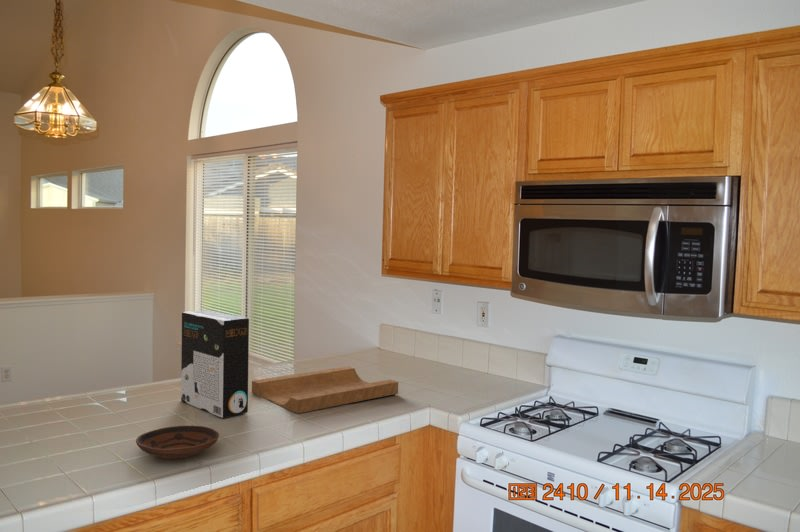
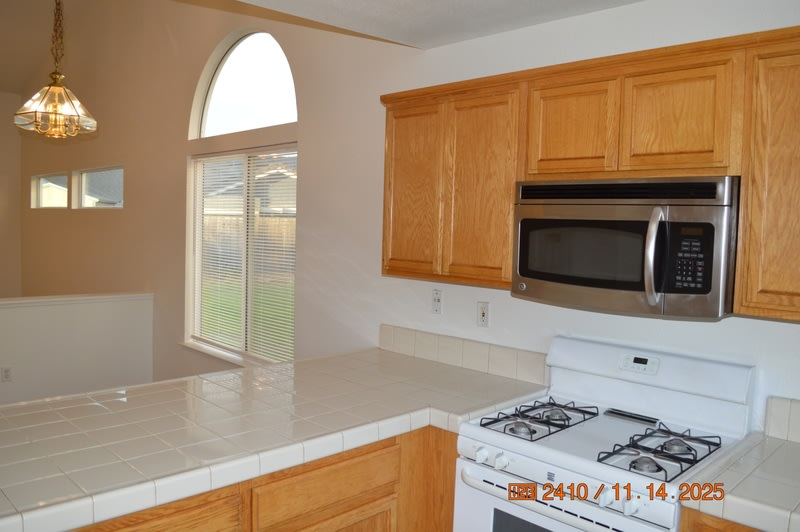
- bowl [135,425,220,460]
- cereal box [180,309,250,419]
- cutting board [251,366,399,414]
